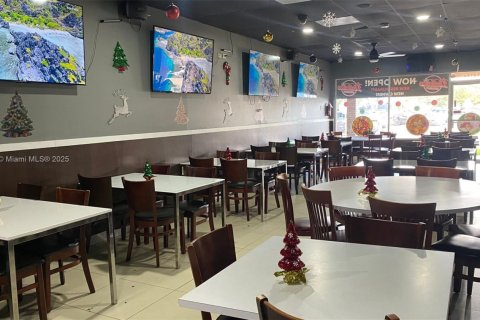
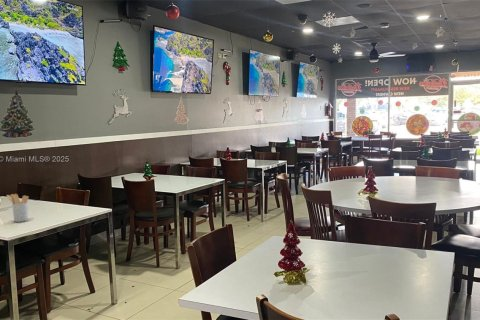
+ utensil holder [6,193,30,223]
